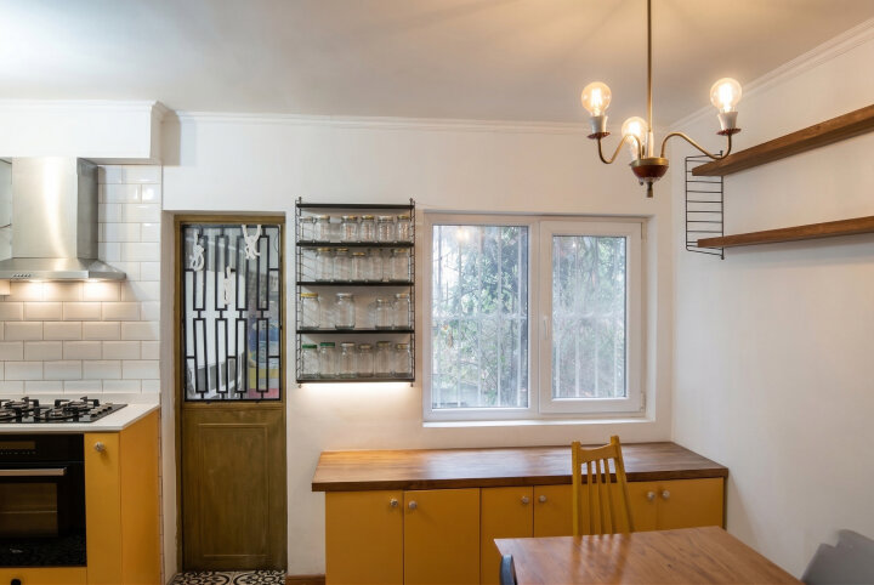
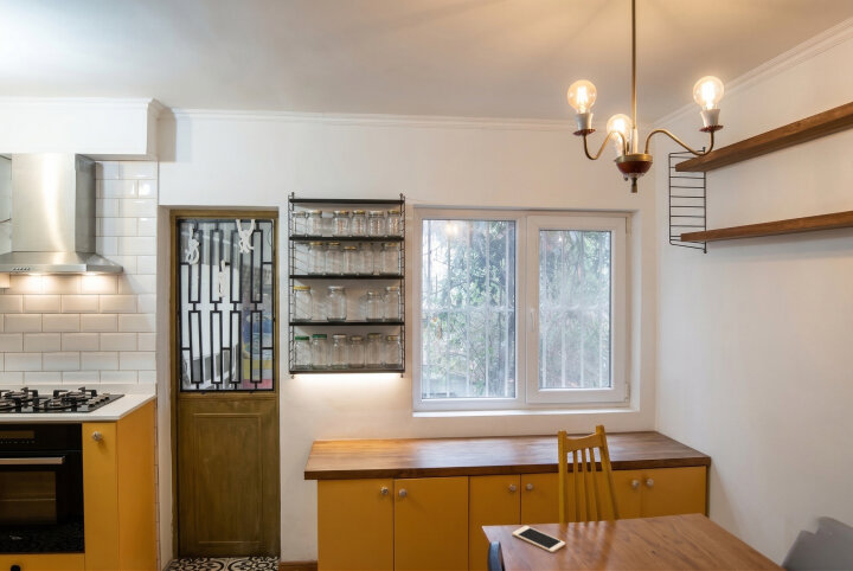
+ cell phone [512,525,566,553]
